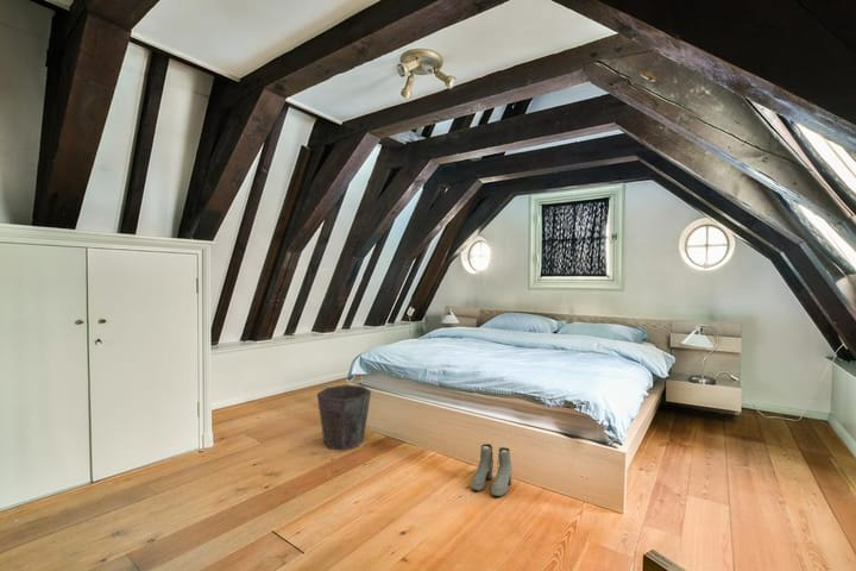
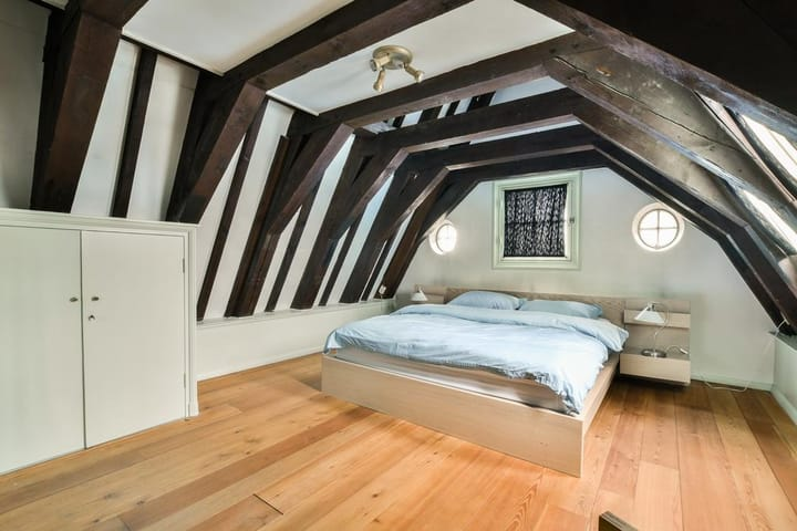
- waste bin [316,383,372,452]
- boots [470,443,514,497]
